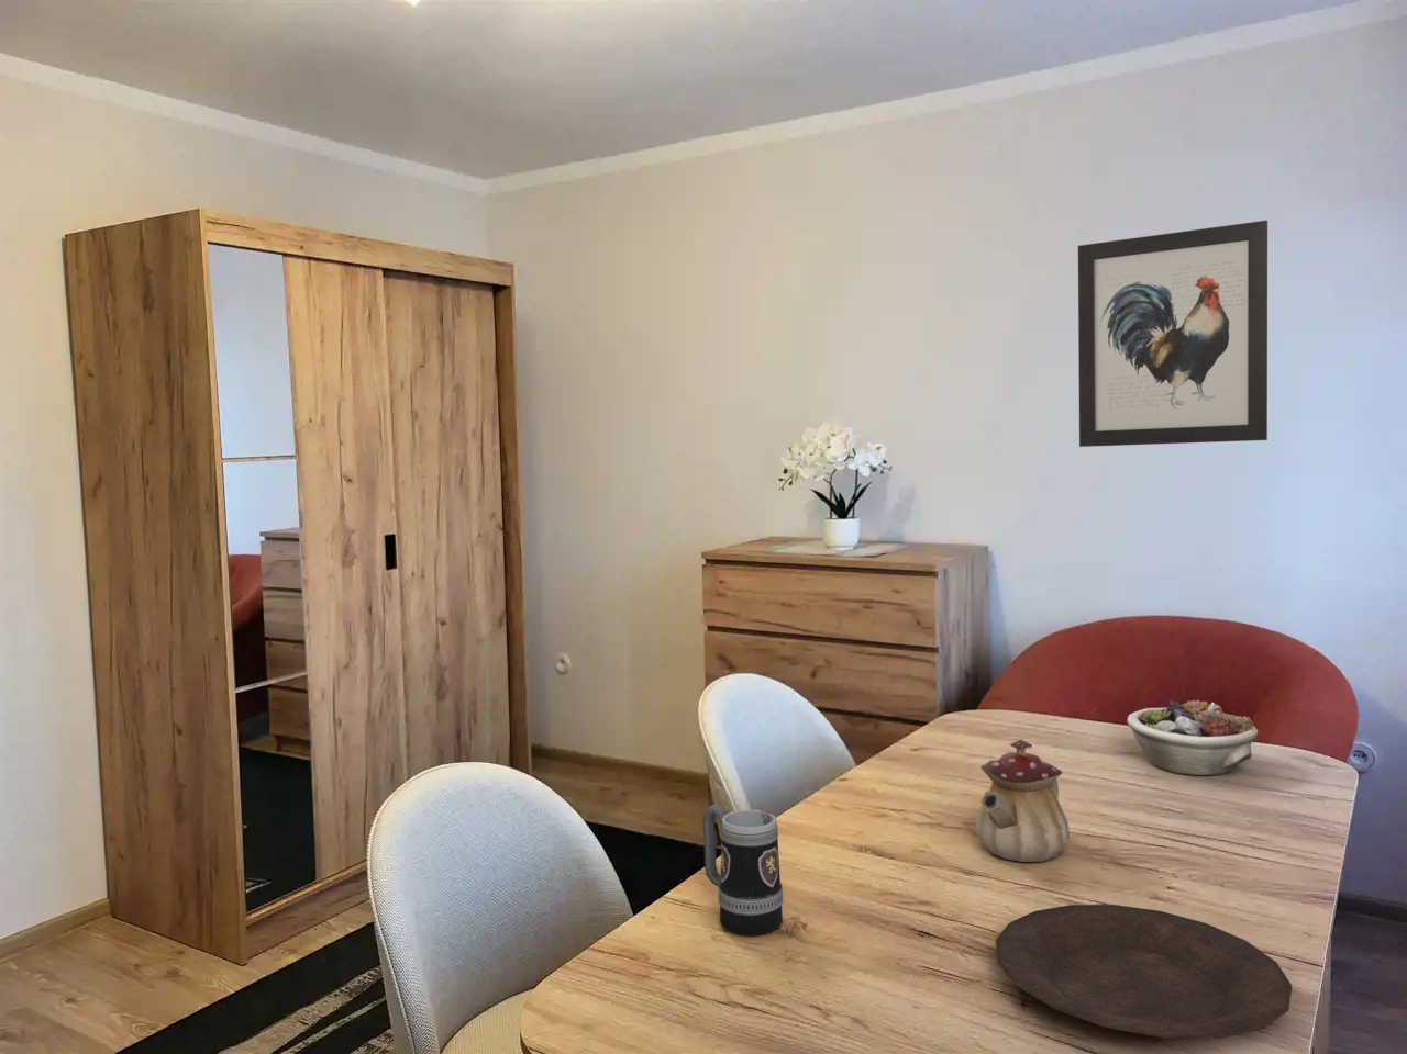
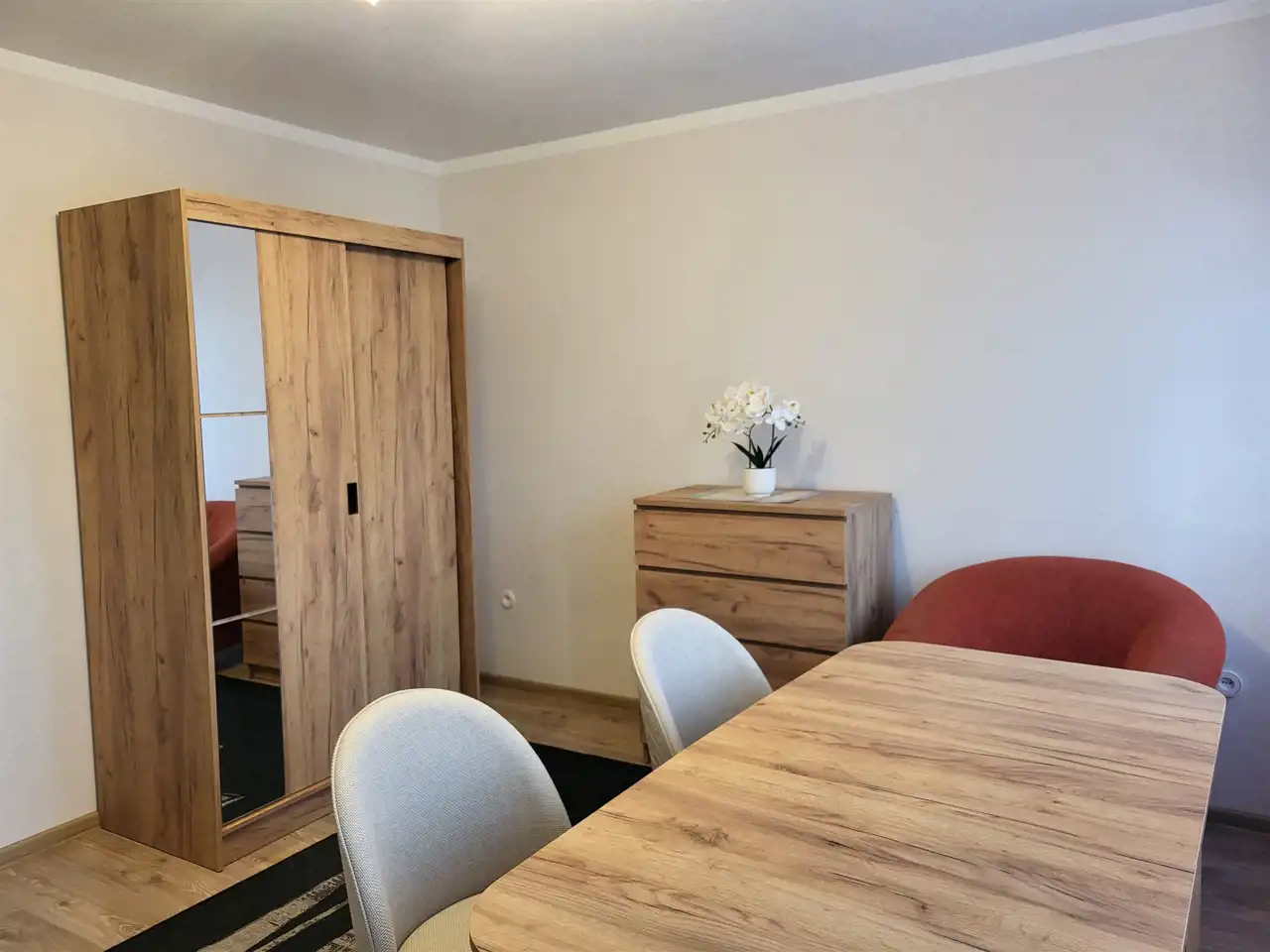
- wall art [1077,219,1269,448]
- succulent planter [1127,700,1259,776]
- mug [701,804,783,937]
- teapot [974,738,1070,862]
- plate [995,903,1293,1040]
